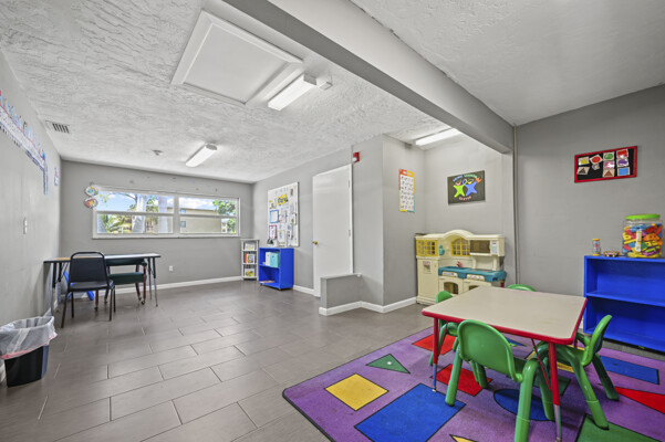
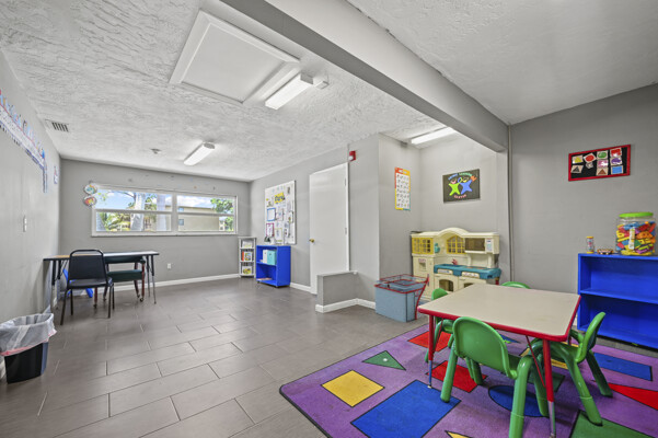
+ toy chest [373,273,430,323]
